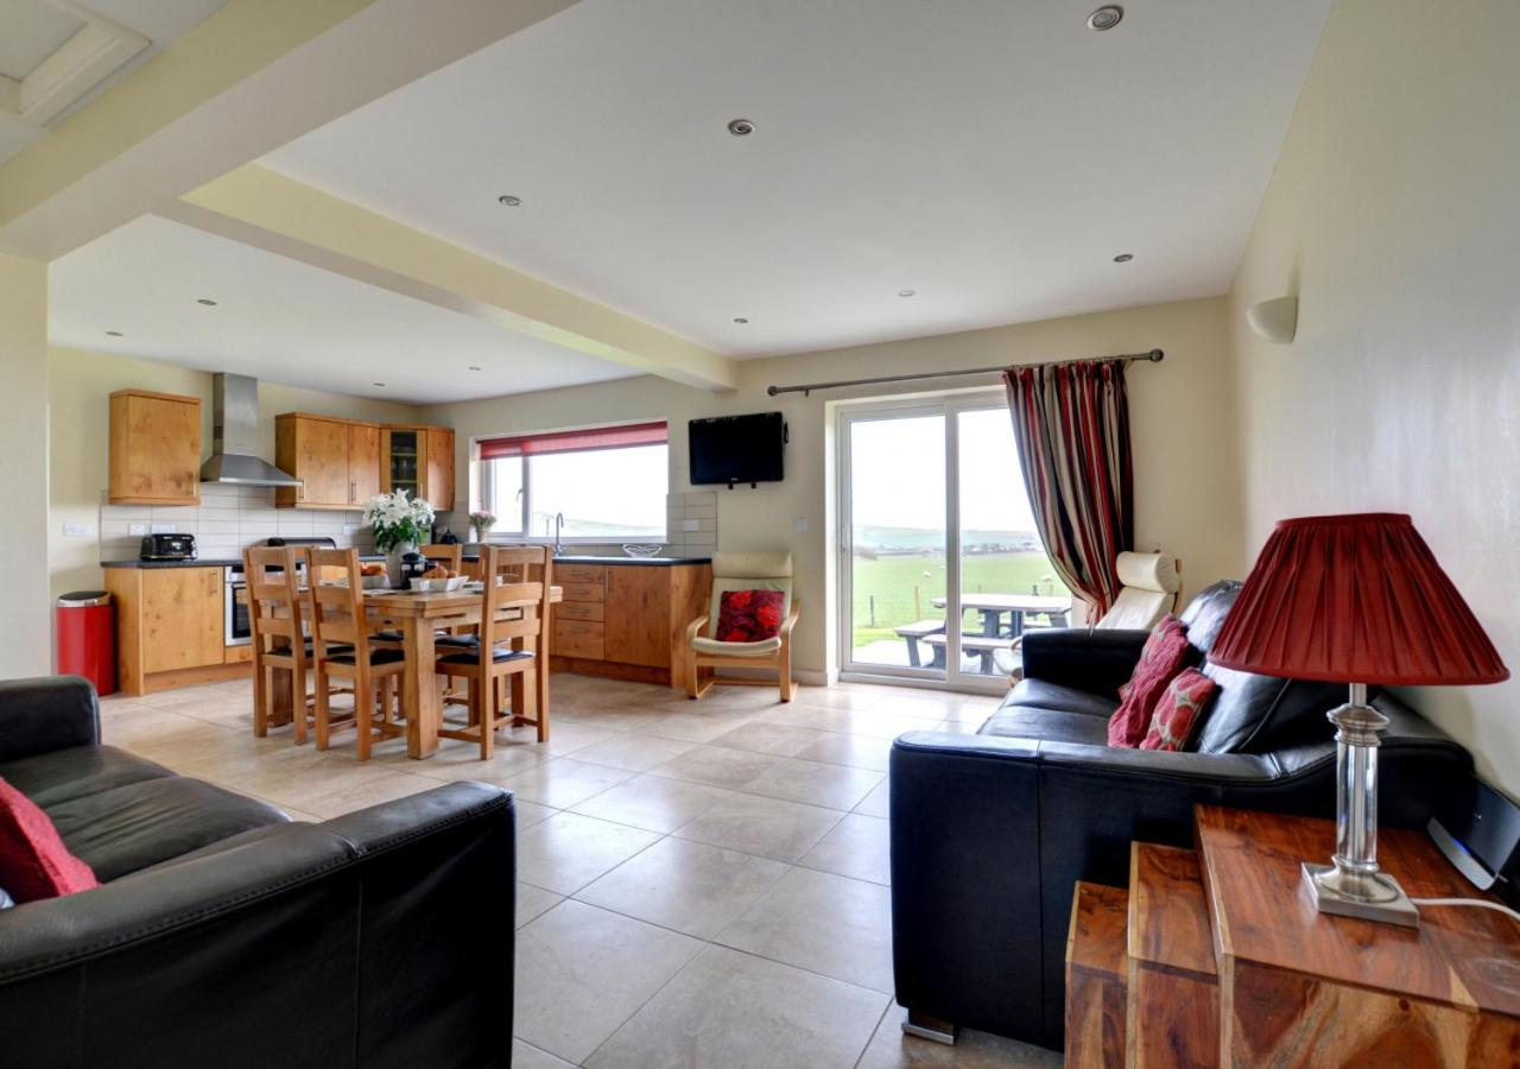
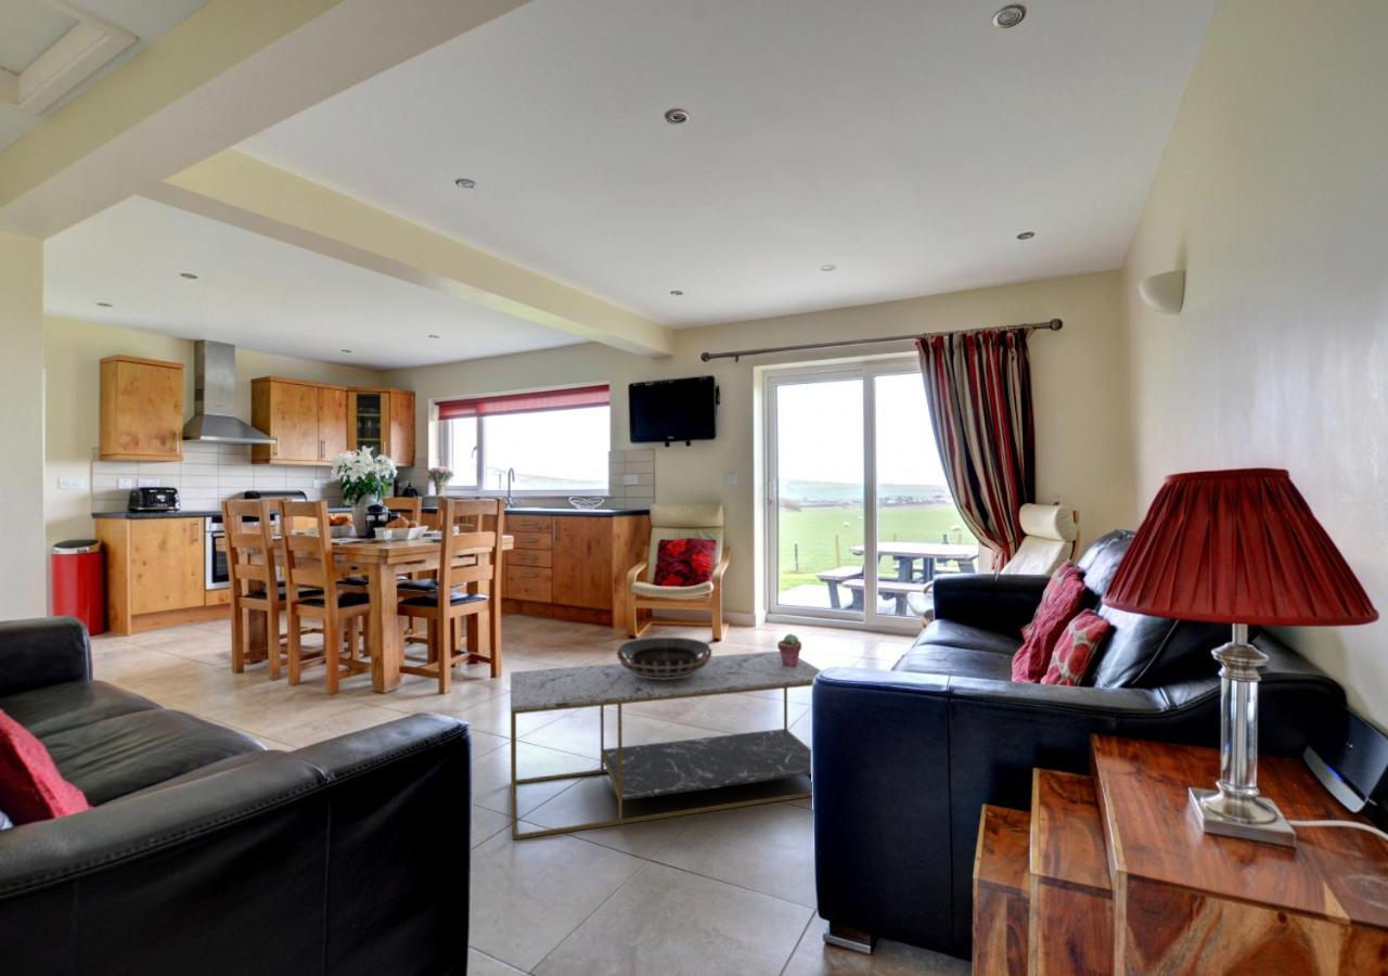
+ decorative bowl [615,637,714,680]
+ potted succulent [776,632,802,667]
+ coffee table [510,650,823,840]
